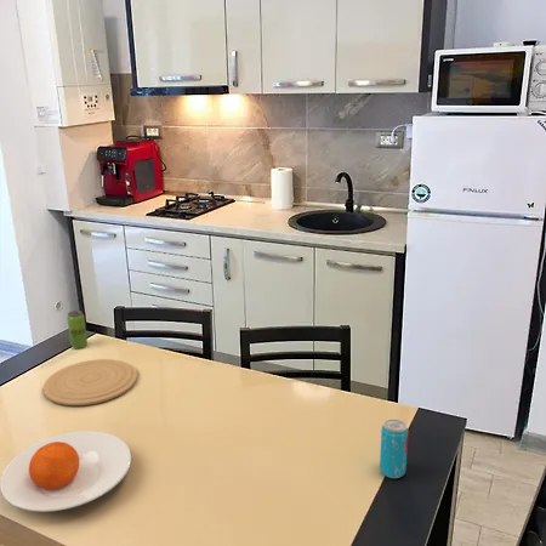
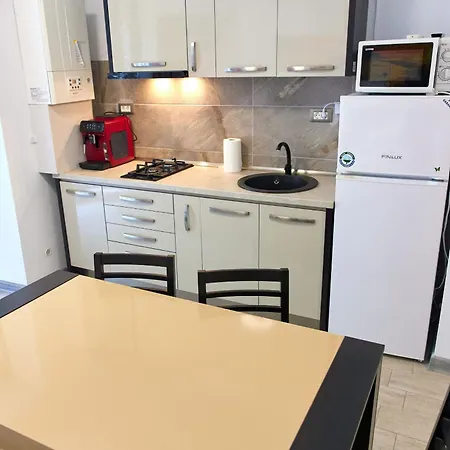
- beverage can [379,419,410,479]
- plate [0,430,132,513]
- beverage can [66,309,89,349]
- plate [42,358,138,406]
